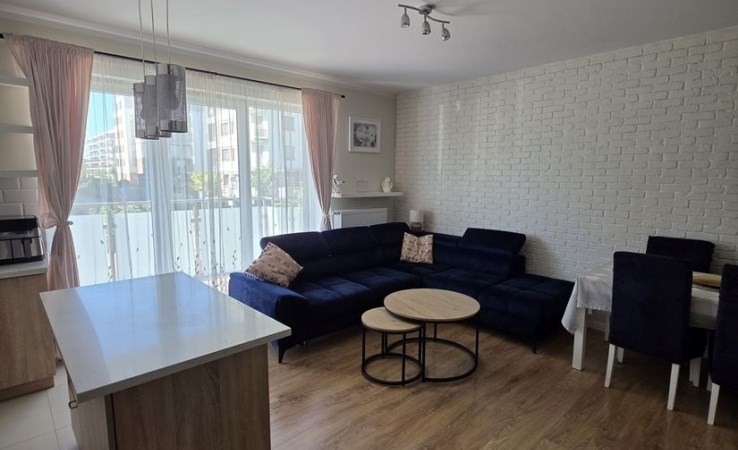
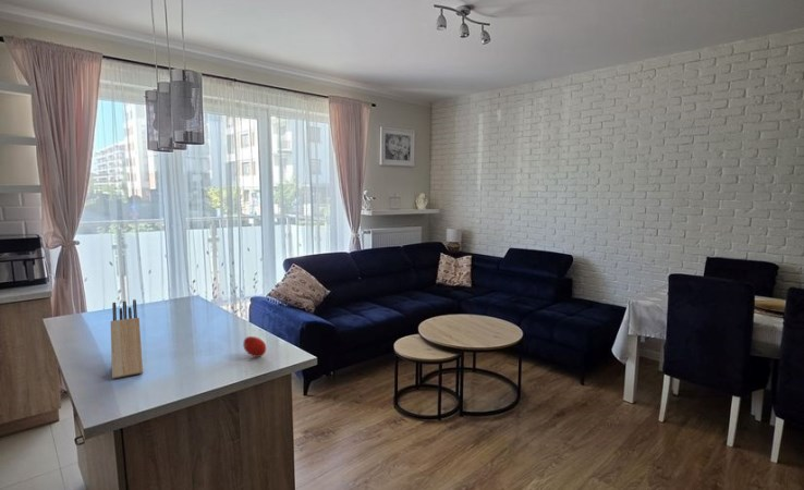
+ fruit [242,335,267,358]
+ knife block [110,298,144,380]
